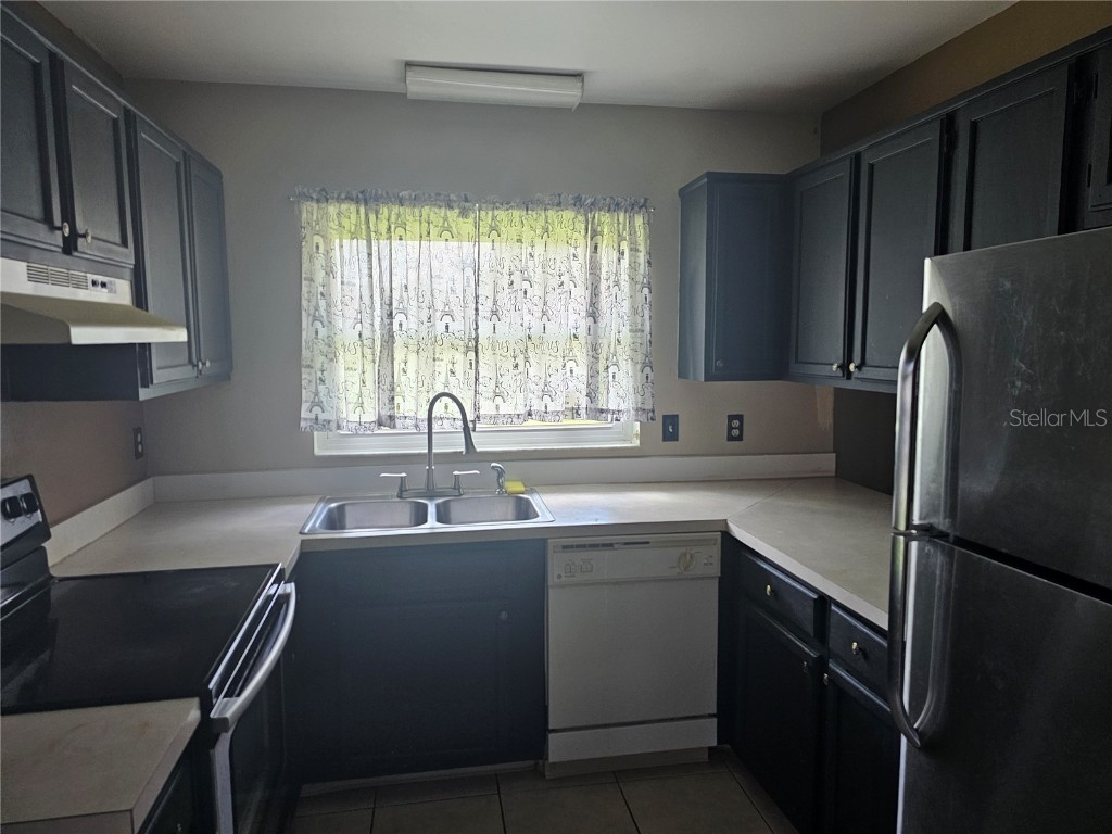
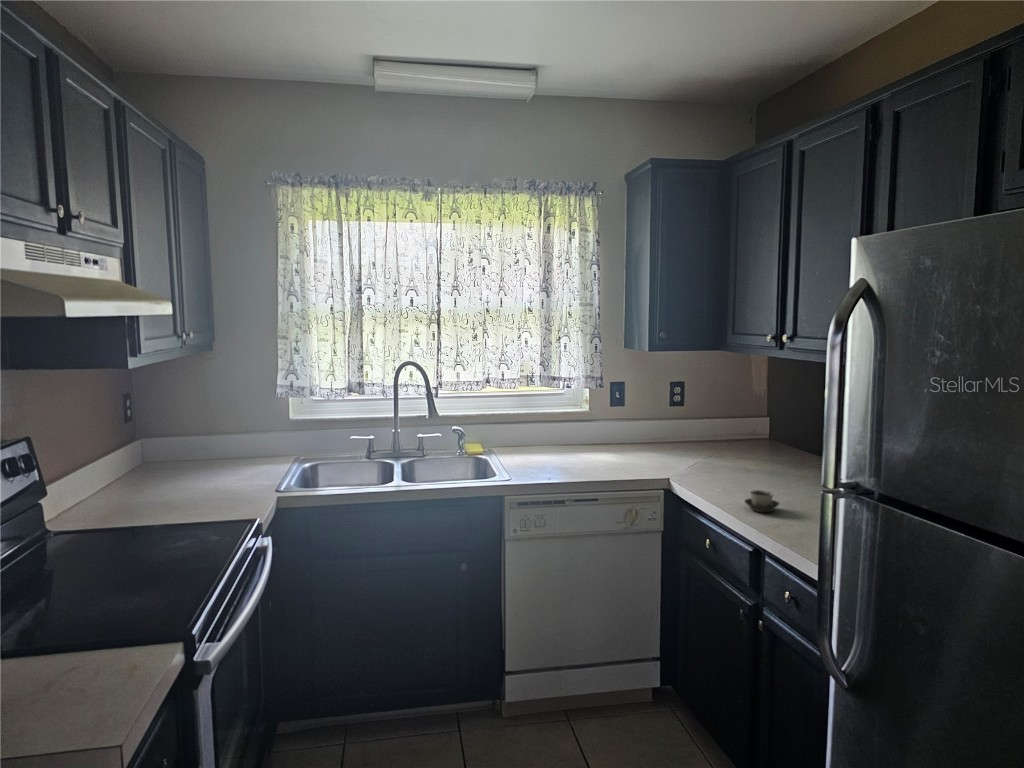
+ cup [743,489,780,514]
